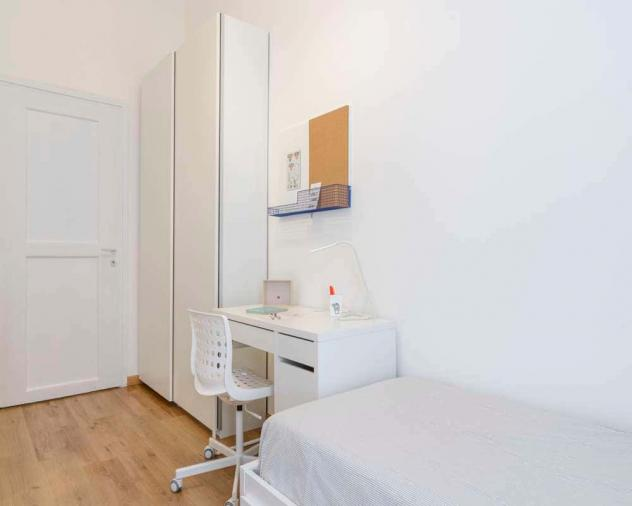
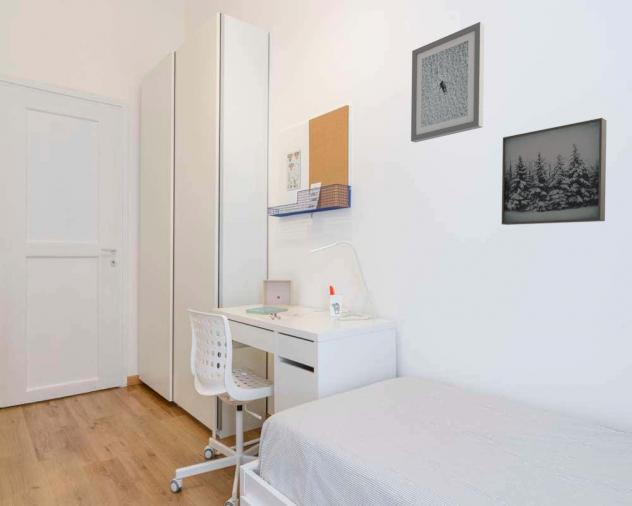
+ wall art [501,117,607,226]
+ wall art [410,21,485,143]
